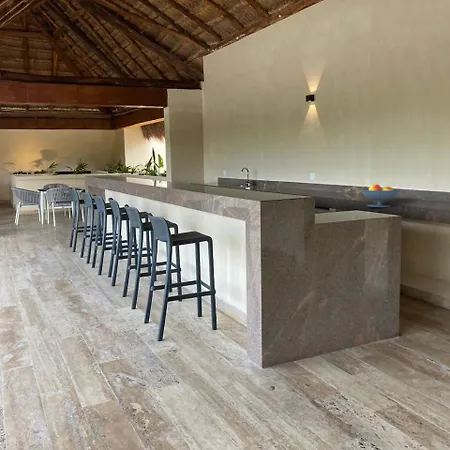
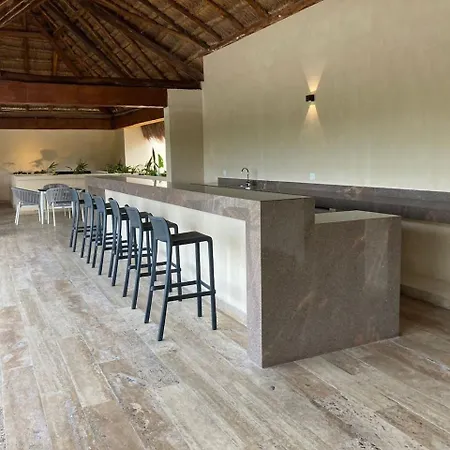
- fruit bowl [361,183,400,208]
